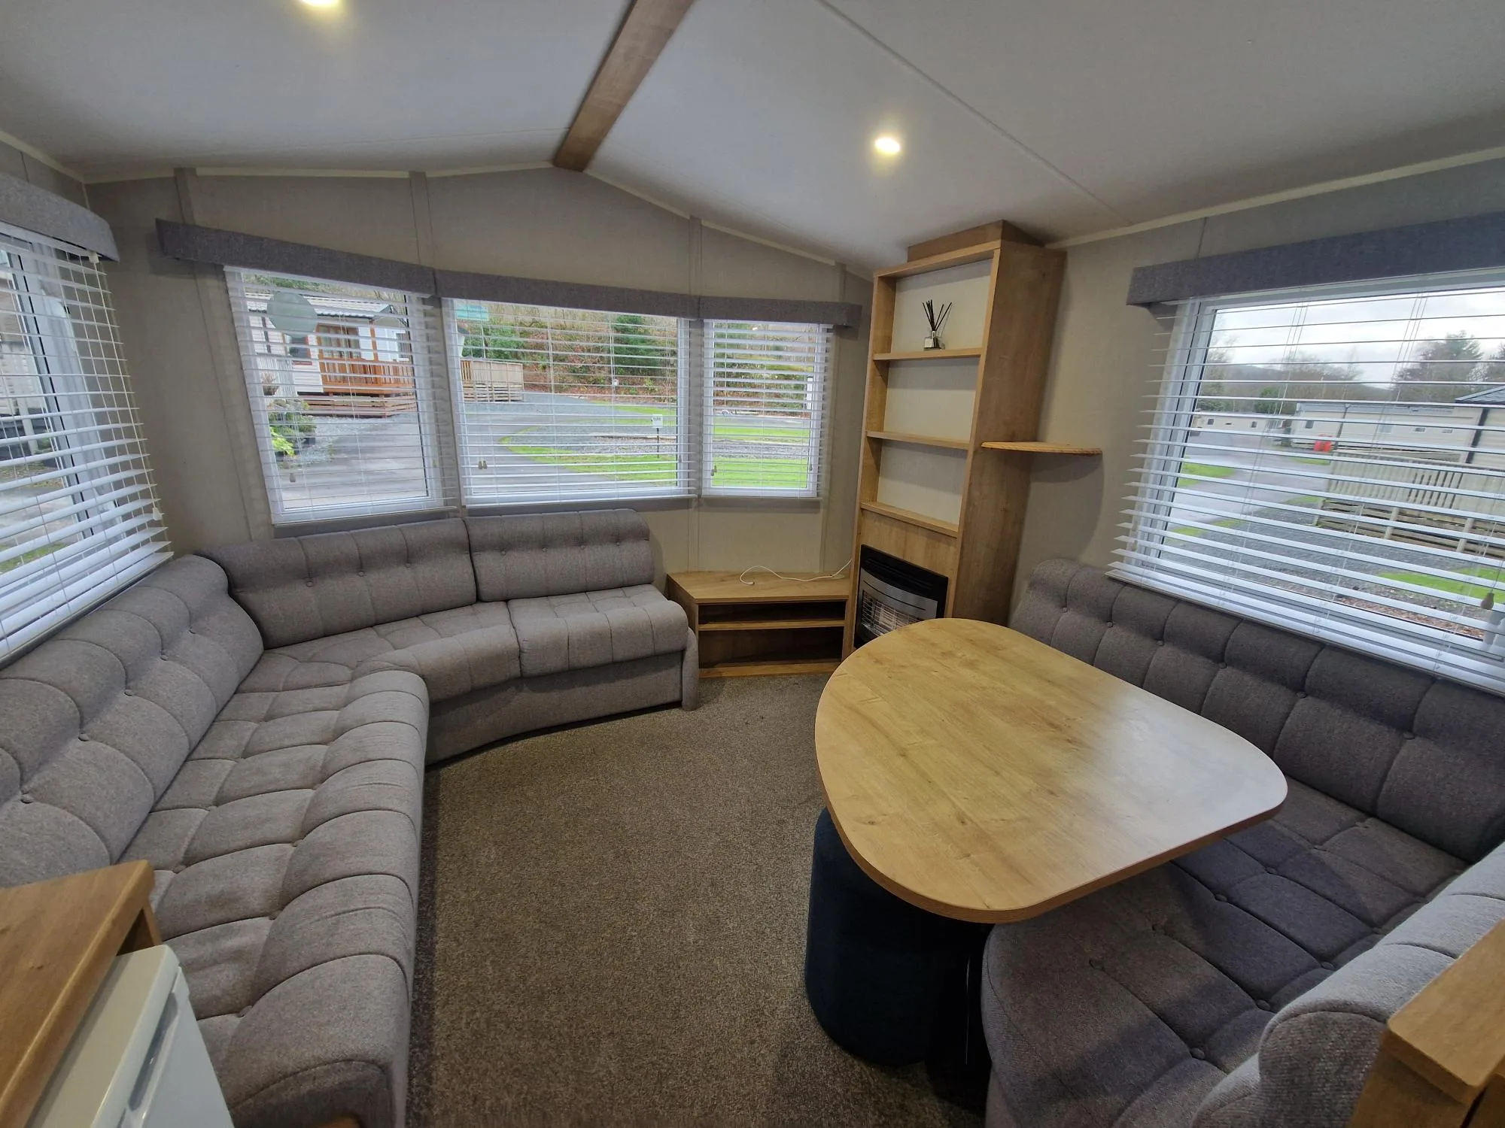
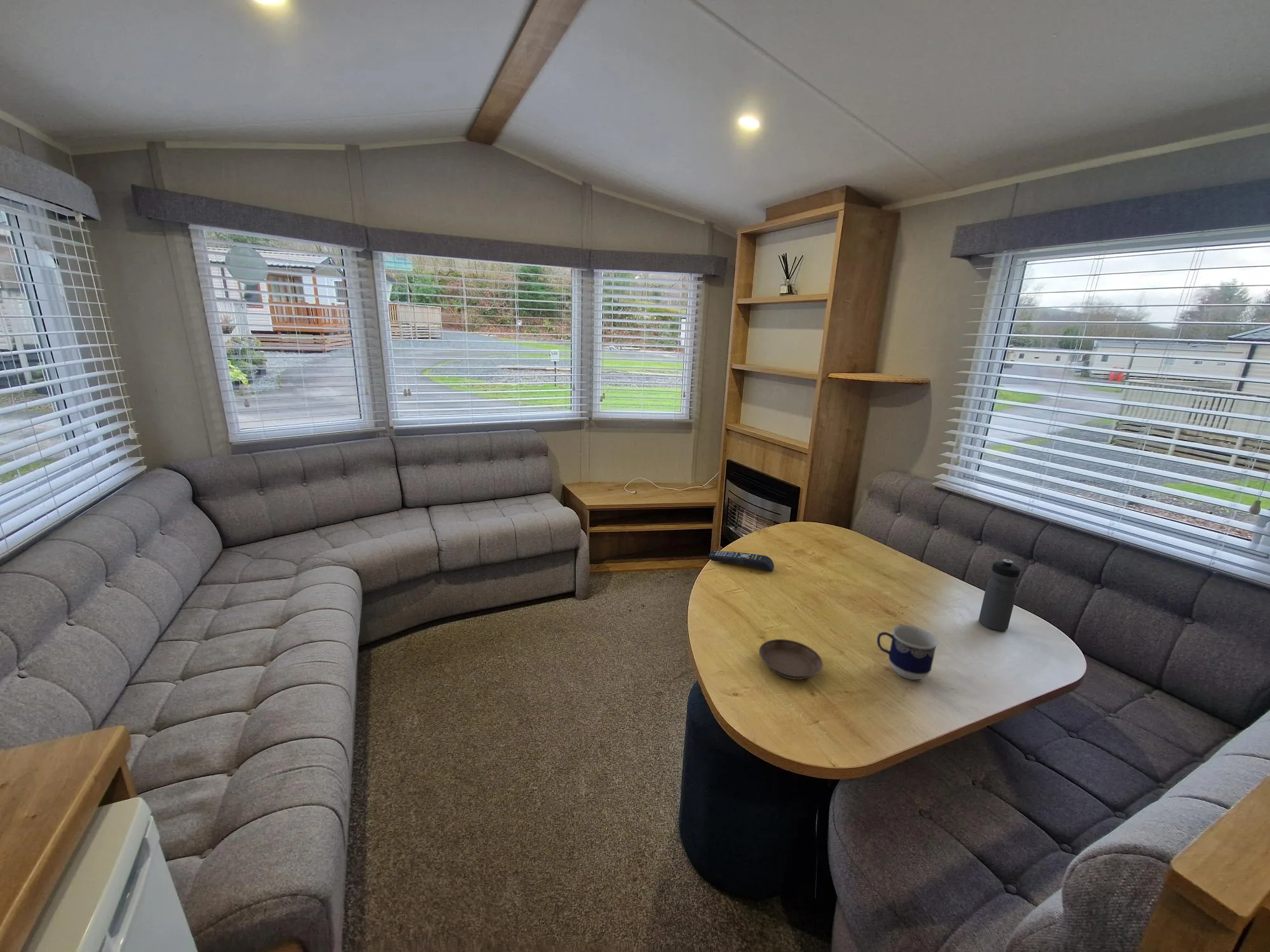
+ remote control [708,550,775,572]
+ water bottle [978,559,1021,631]
+ cup [876,625,939,680]
+ saucer [758,638,824,680]
